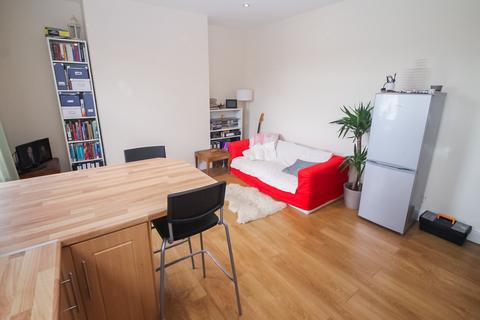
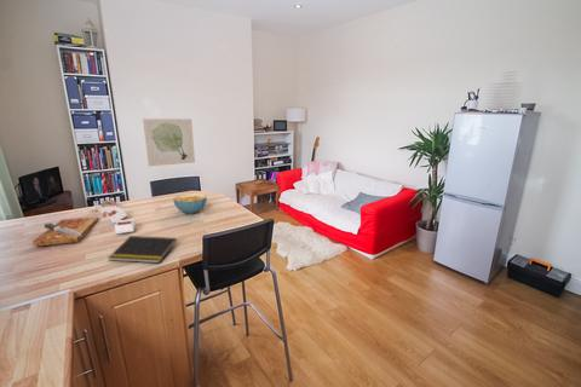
+ notepad [108,235,178,264]
+ cereal bowl [172,192,208,215]
+ wall art [142,117,196,167]
+ cutting board [31,198,137,248]
